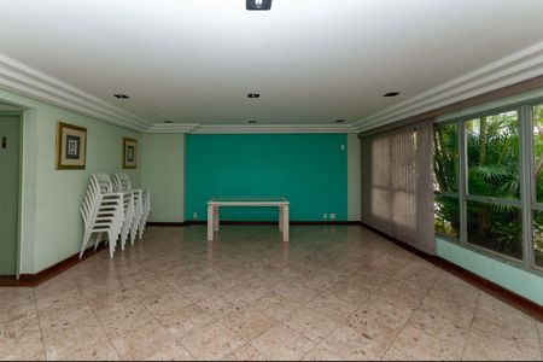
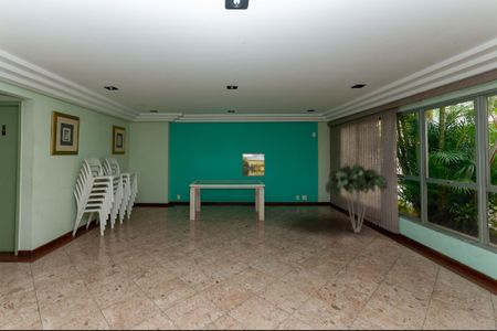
+ indoor plant [325,162,389,234]
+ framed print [241,152,266,178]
